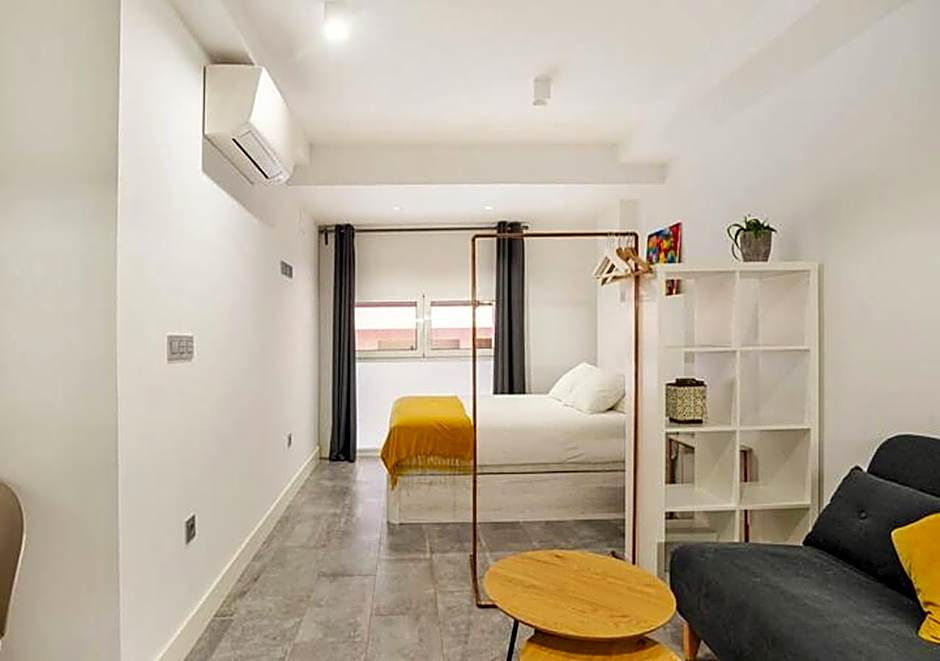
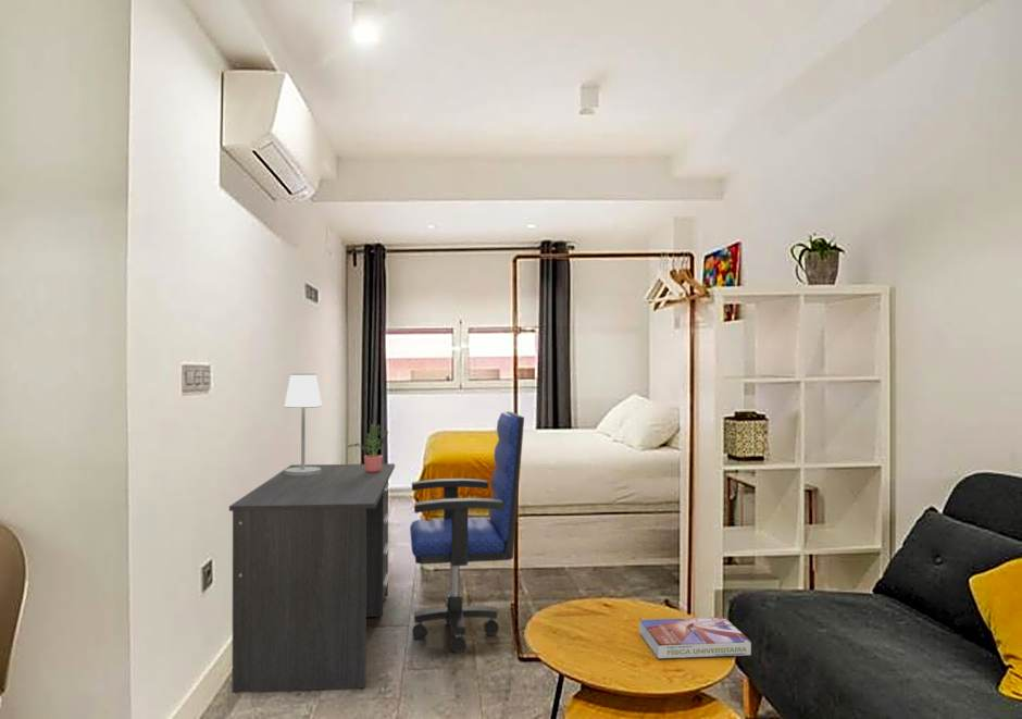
+ desk [228,462,396,694]
+ potted plant [346,423,389,473]
+ textbook [638,616,752,660]
+ table lamp [283,373,323,475]
+ office chair [409,411,525,654]
